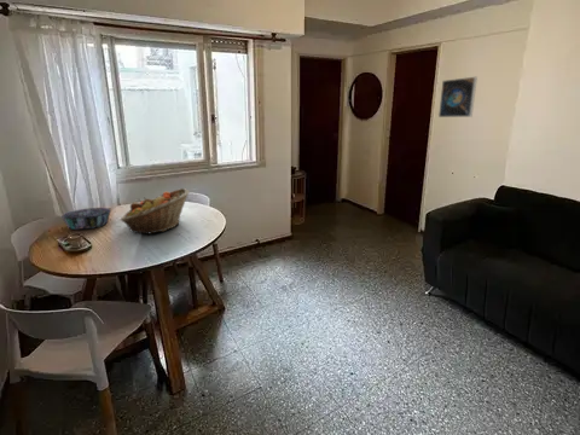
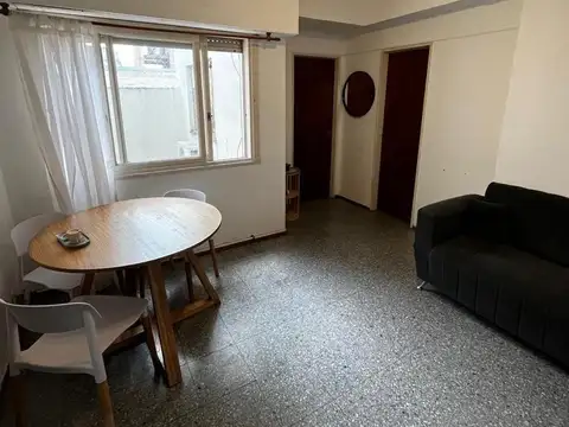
- decorative bowl [59,207,112,231]
- fruit basket [120,187,190,236]
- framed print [437,76,478,118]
